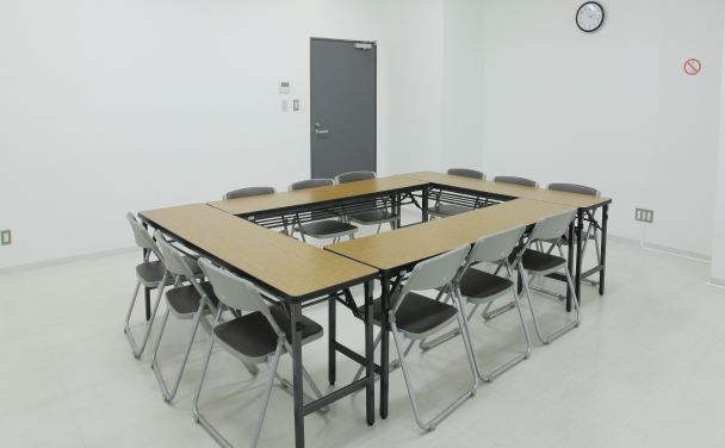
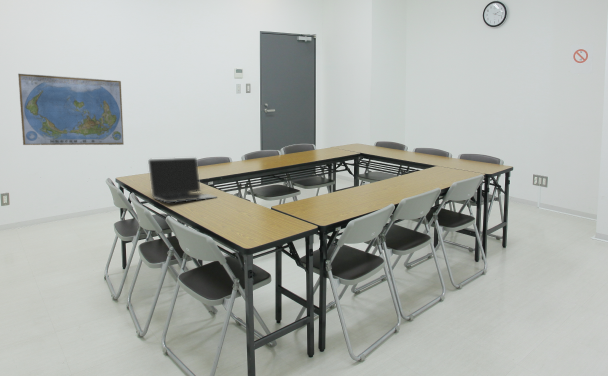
+ world map [17,73,125,146]
+ laptop [147,157,218,203]
